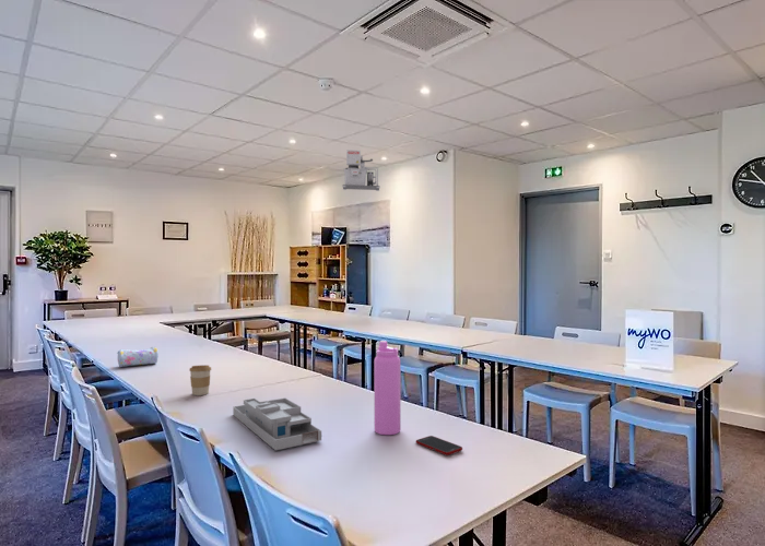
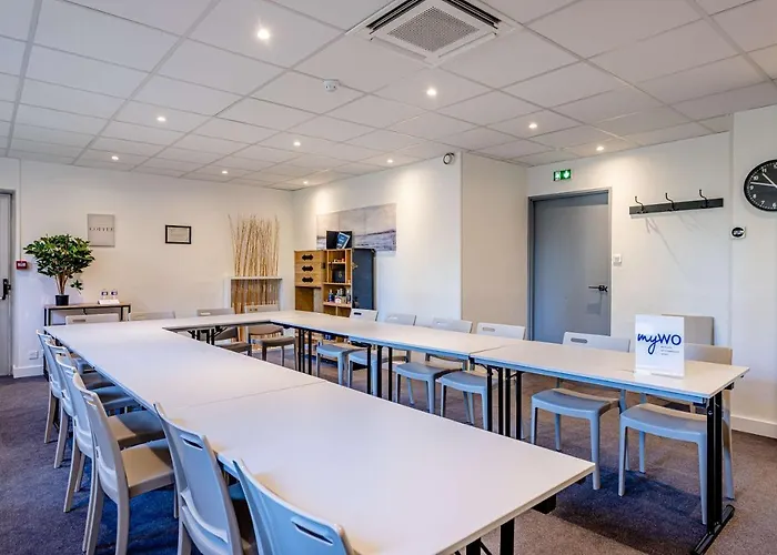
- pencil case [116,346,160,368]
- projector [341,149,381,192]
- desk organizer [232,397,322,451]
- coffee cup [188,364,212,396]
- water bottle [373,340,402,436]
- cell phone [415,435,463,456]
